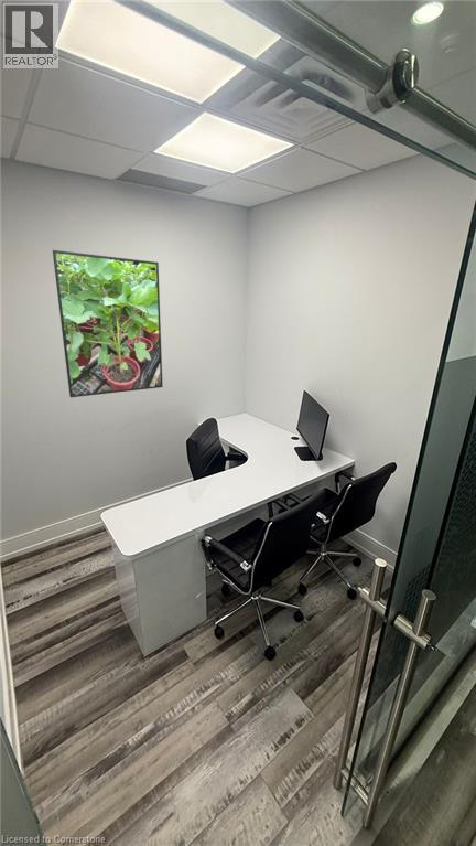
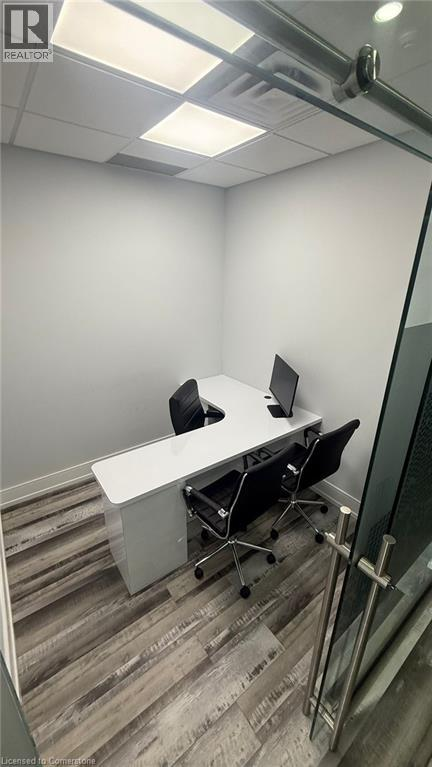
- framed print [52,249,163,398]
